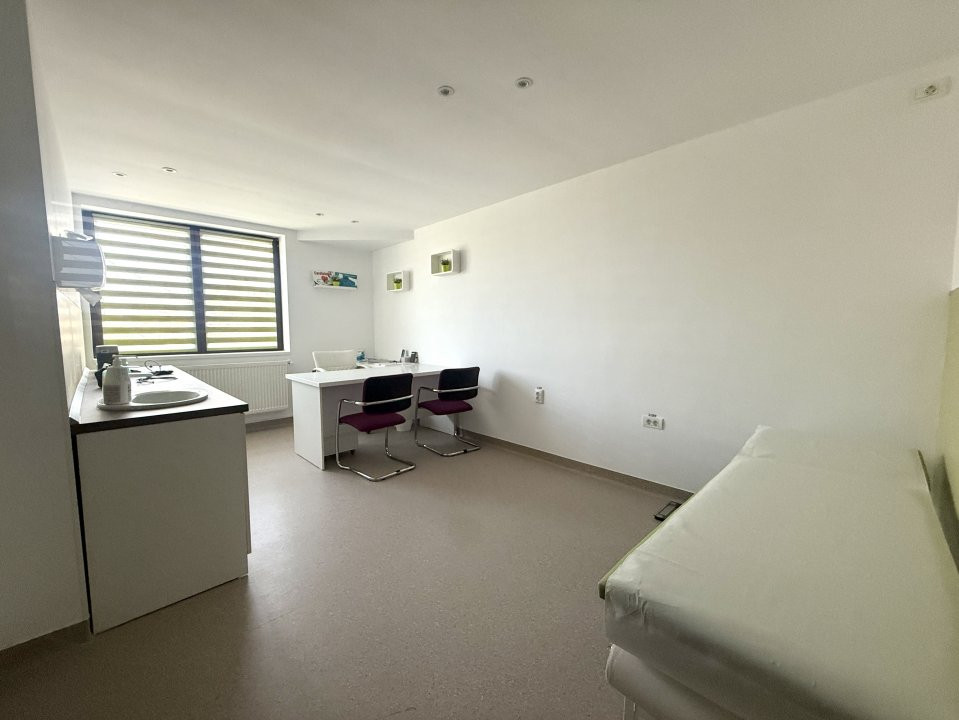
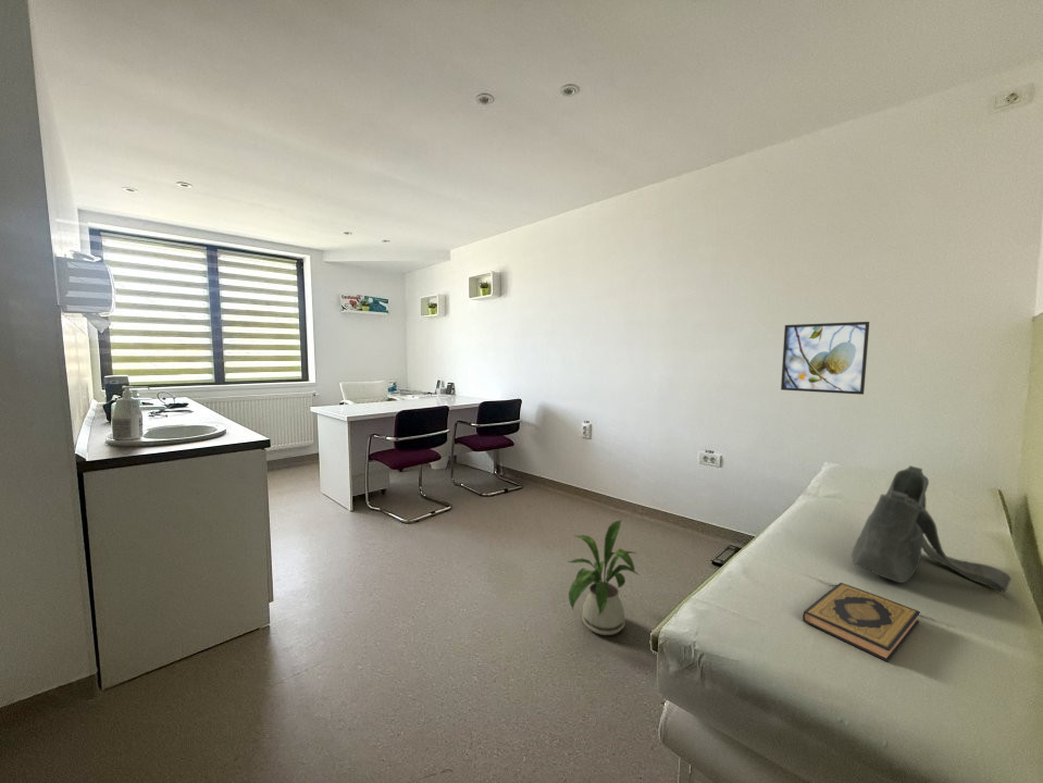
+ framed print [780,321,870,396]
+ house plant [567,519,640,636]
+ hardback book [802,582,921,663]
+ shoulder bag [850,464,1013,593]
